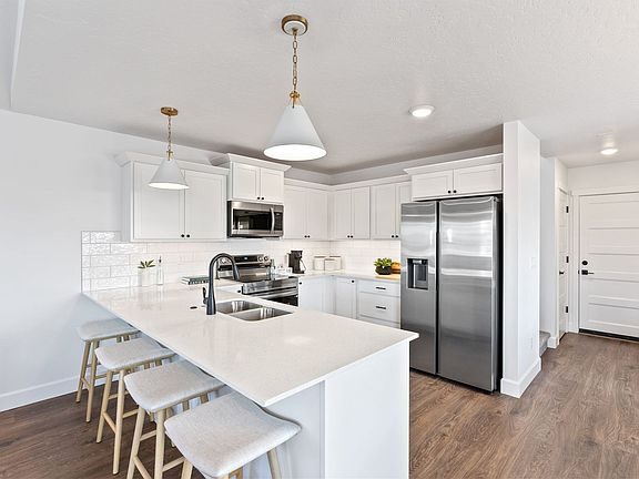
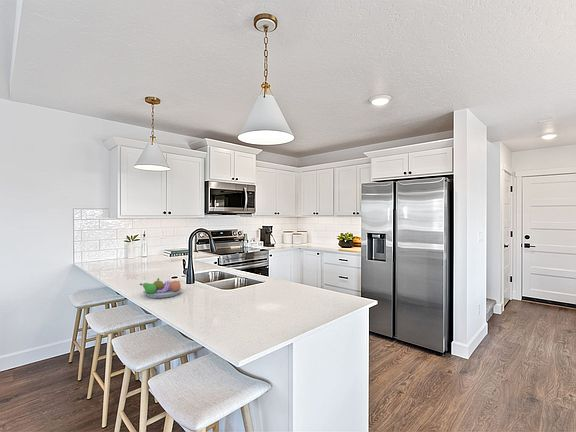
+ fruit bowl [139,277,183,299]
